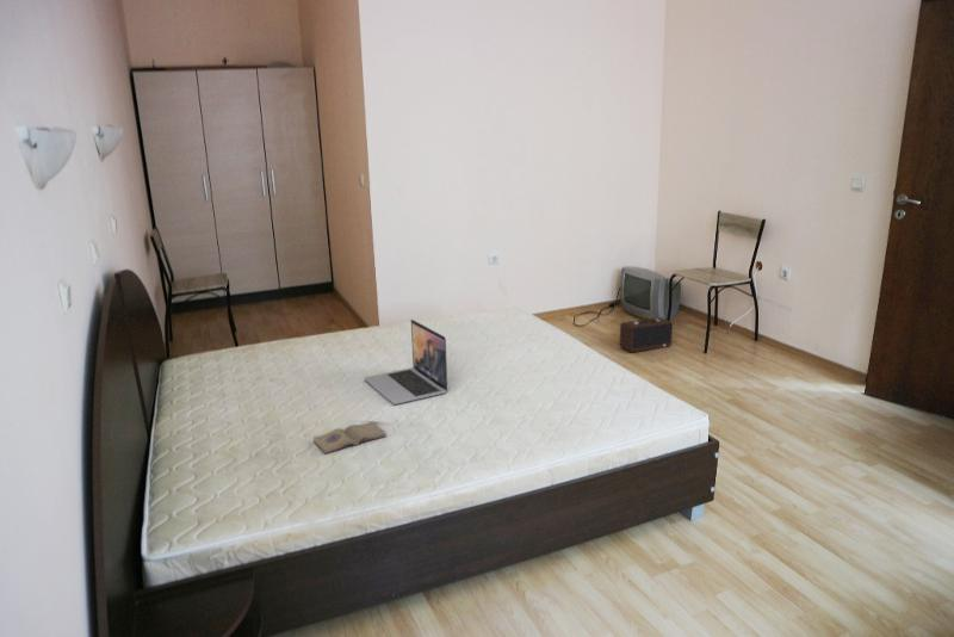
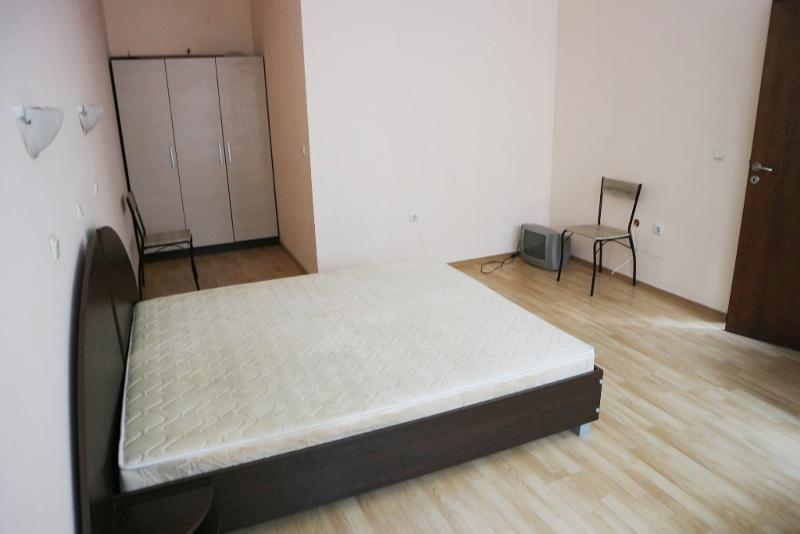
- laptop [364,318,450,406]
- diary [312,420,388,456]
- speaker [619,316,674,353]
